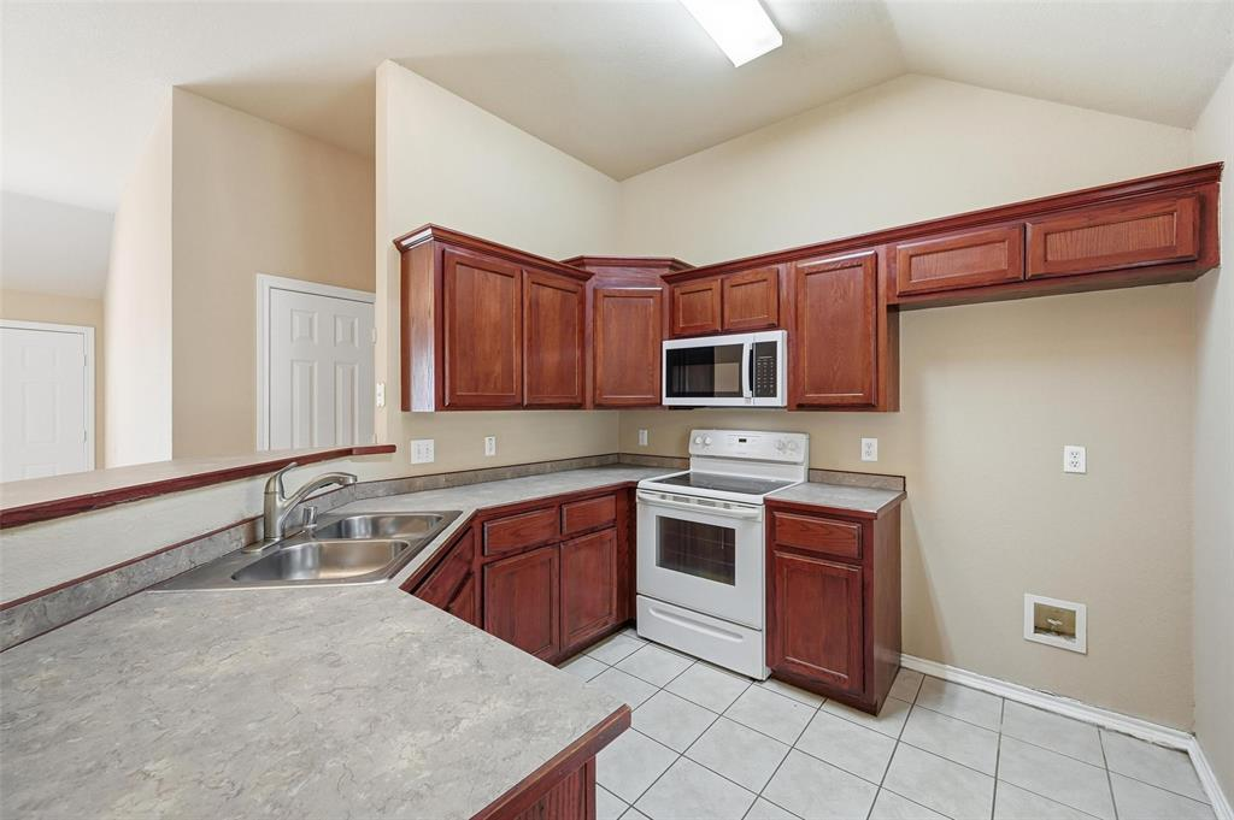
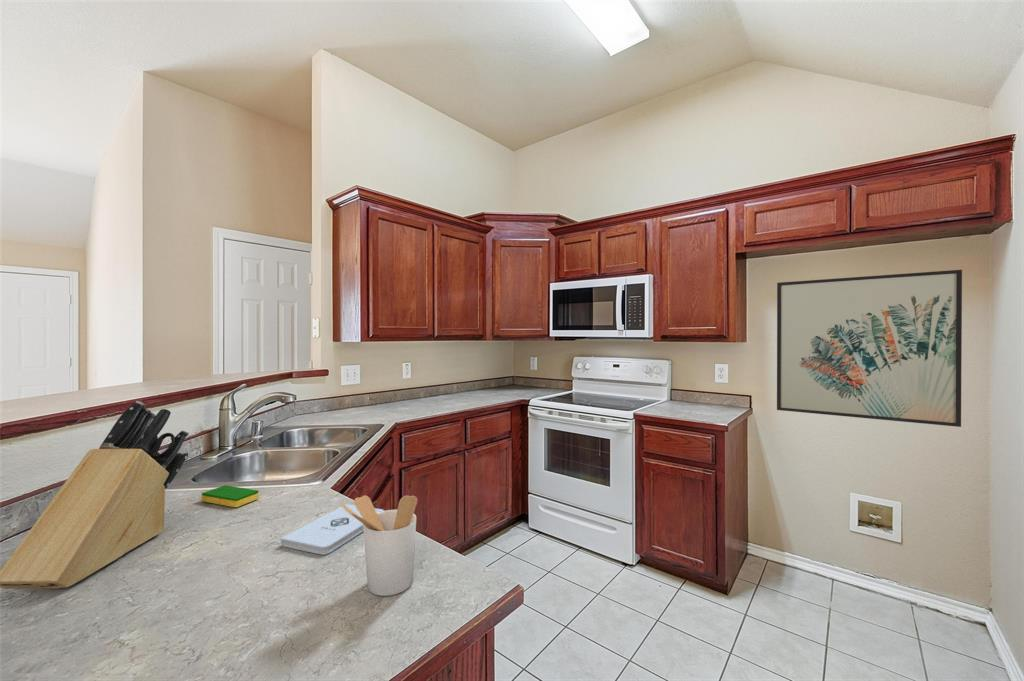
+ wall art [776,269,963,428]
+ notepad [280,503,385,556]
+ knife block [0,400,190,590]
+ dish sponge [201,484,260,508]
+ utensil holder [340,495,418,597]
